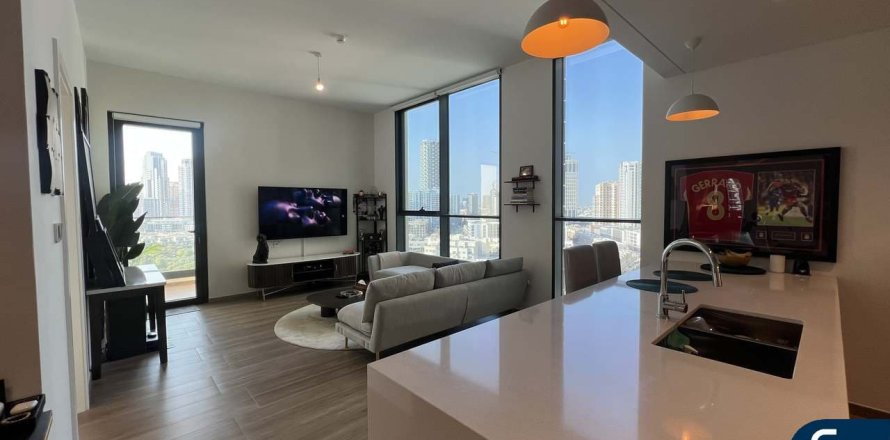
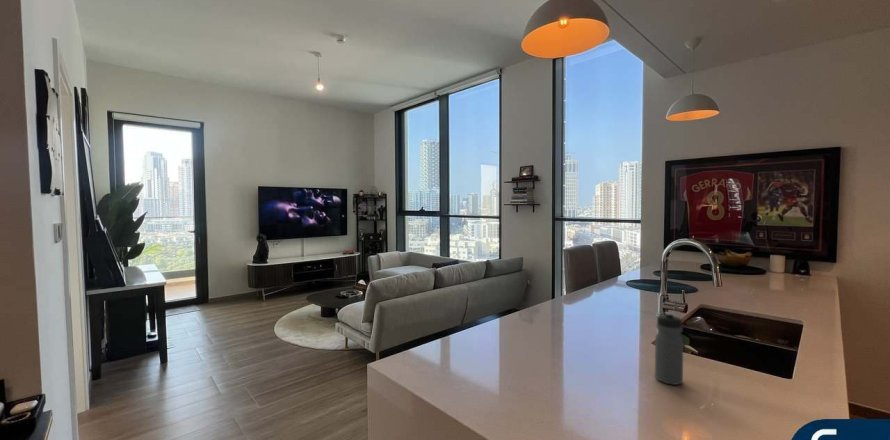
+ water bottle [654,311,684,386]
